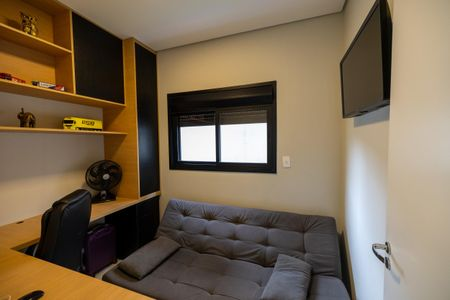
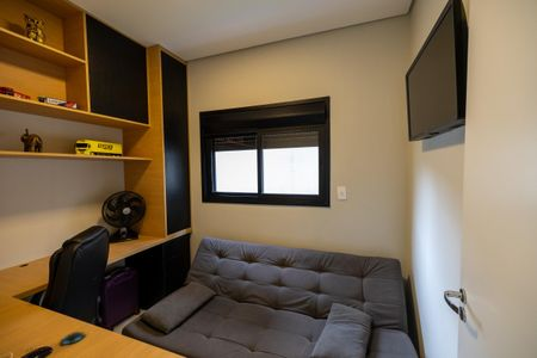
+ mouse [24,331,87,352]
